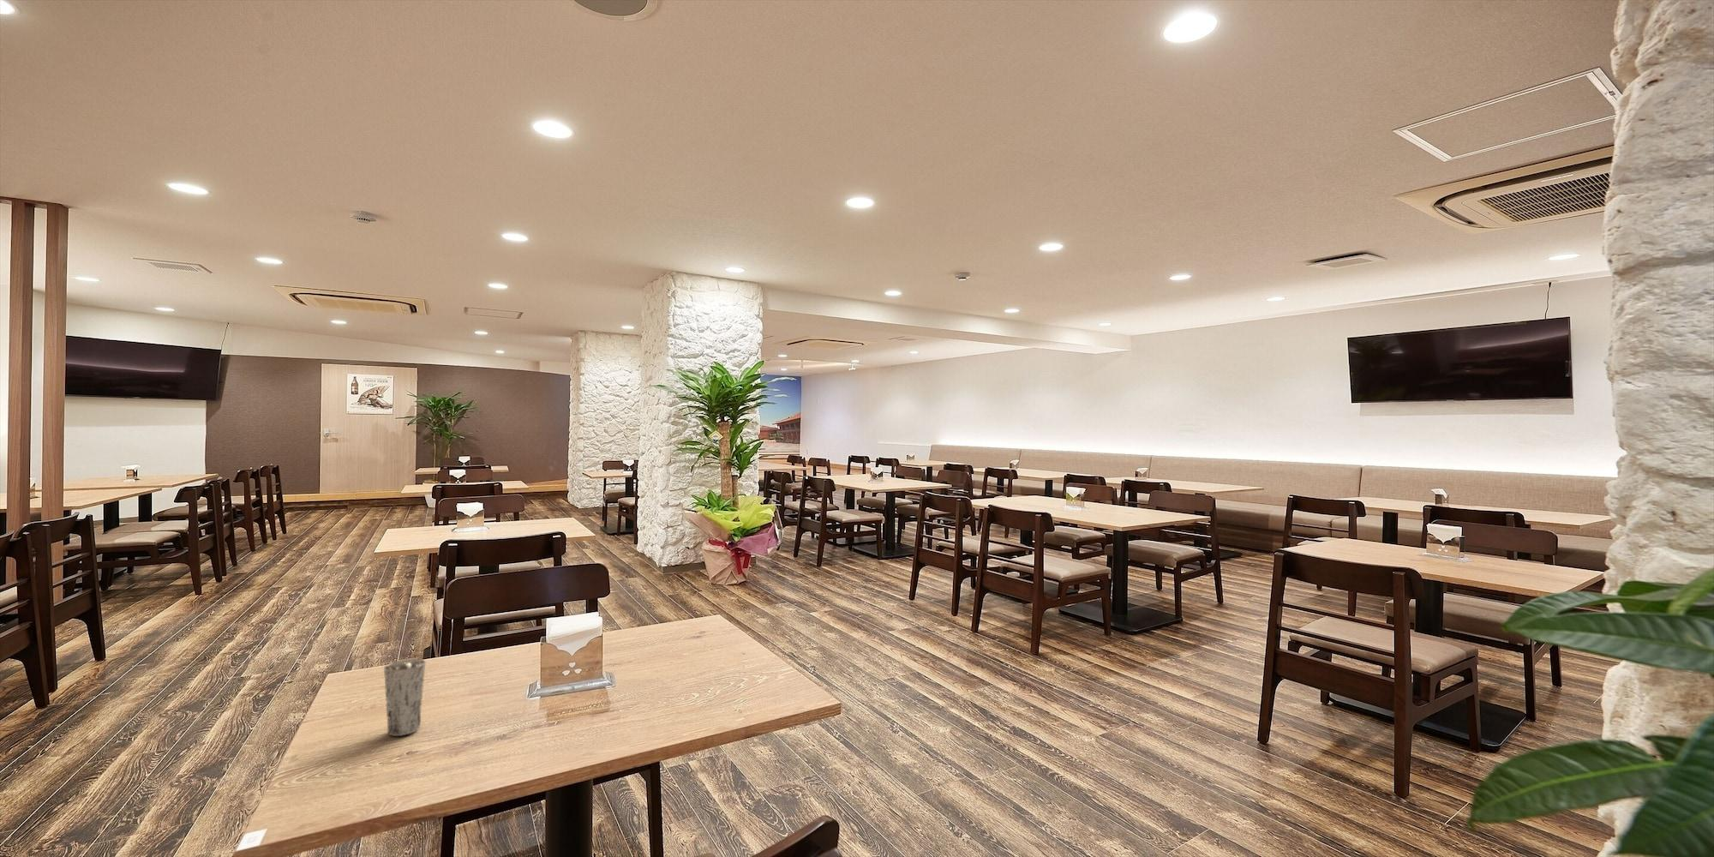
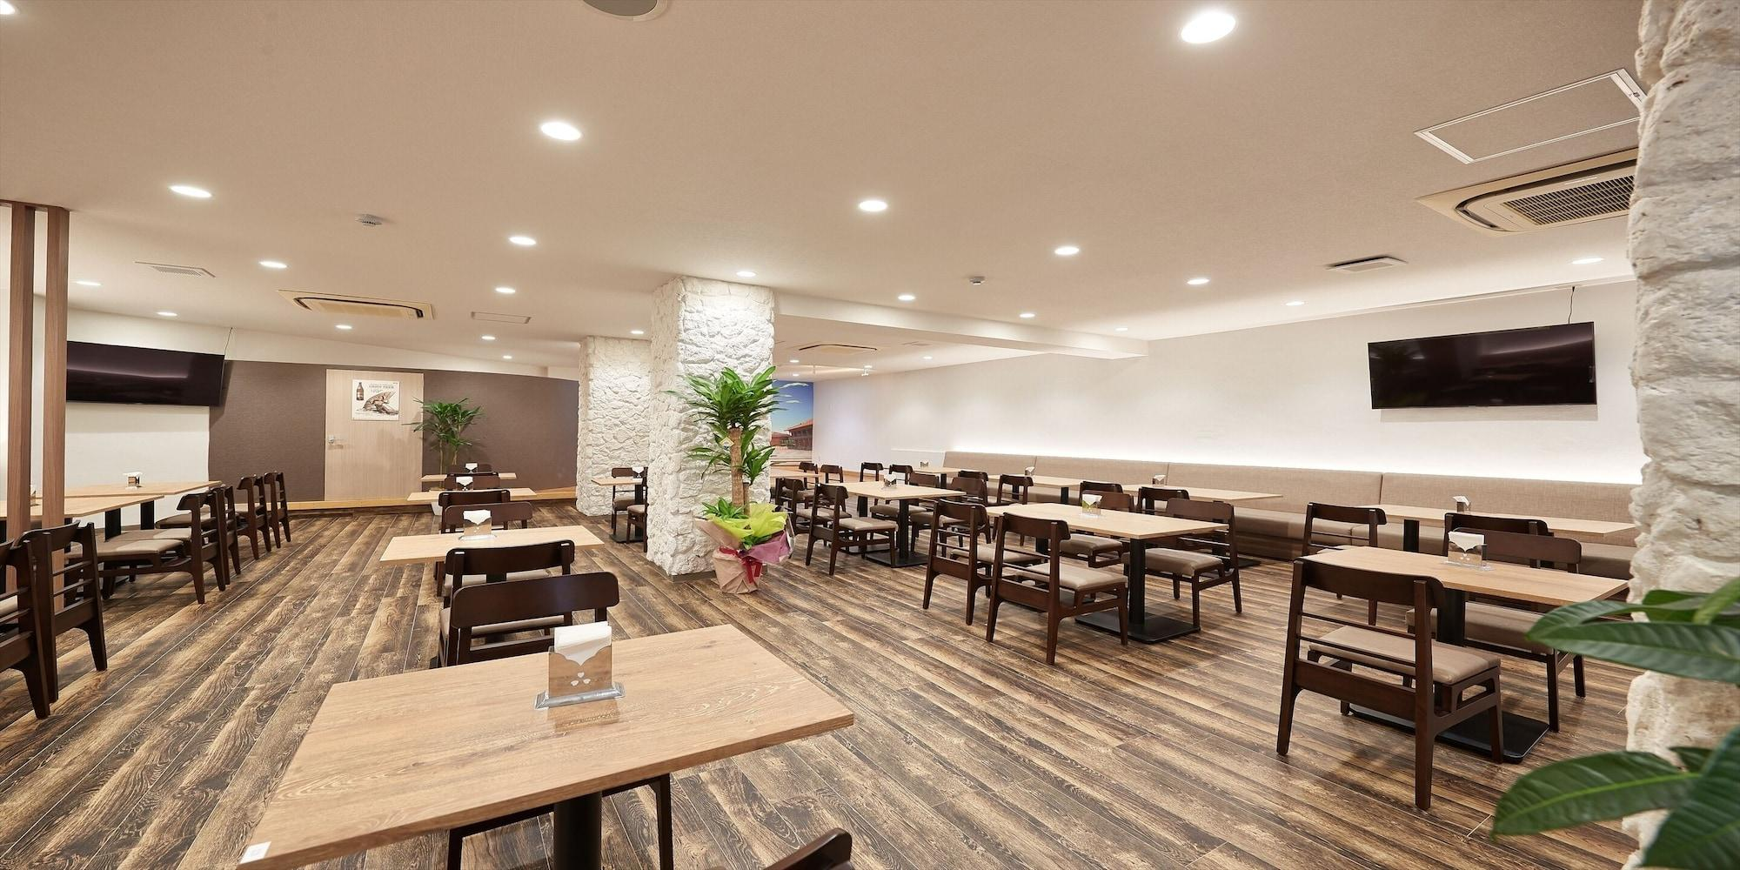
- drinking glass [383,658,426,737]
